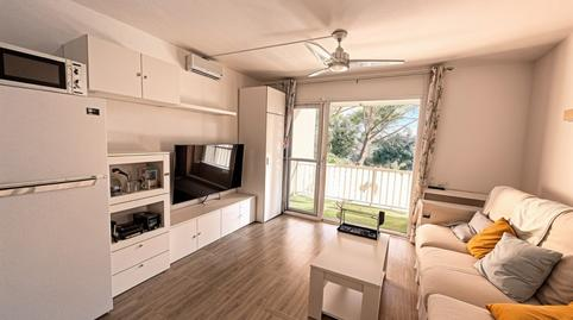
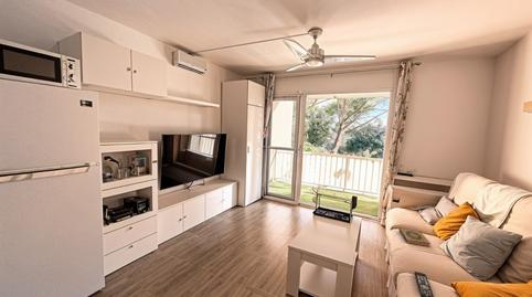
+ remote control [414,271,435,297]
+ hardback book [398,227,432,248]
